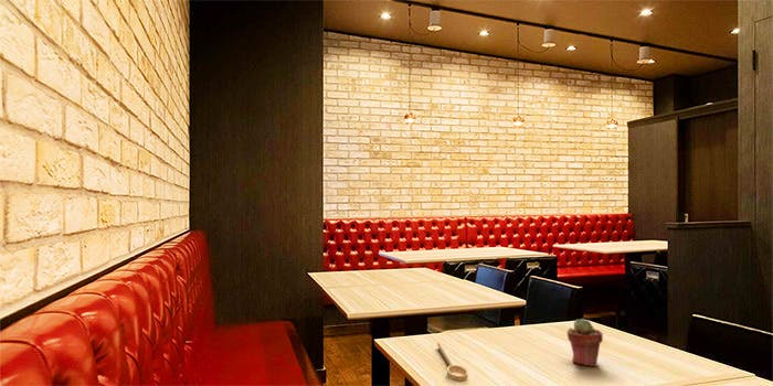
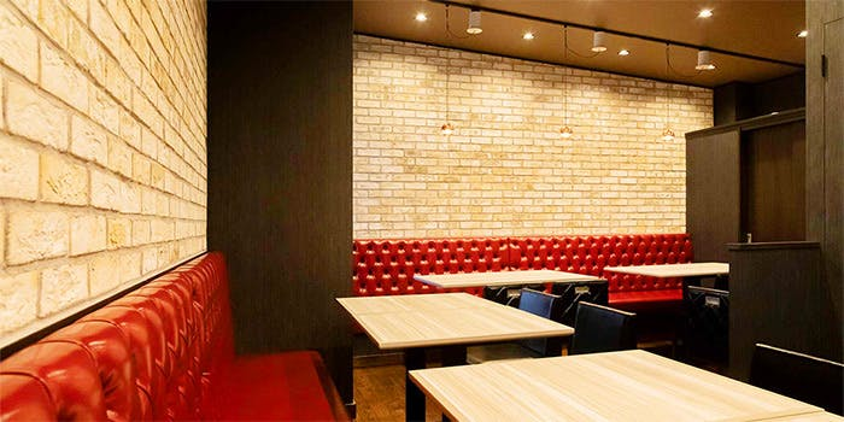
- spoon [436,341,469,383]
- potted succulent [565,318,604,367]
